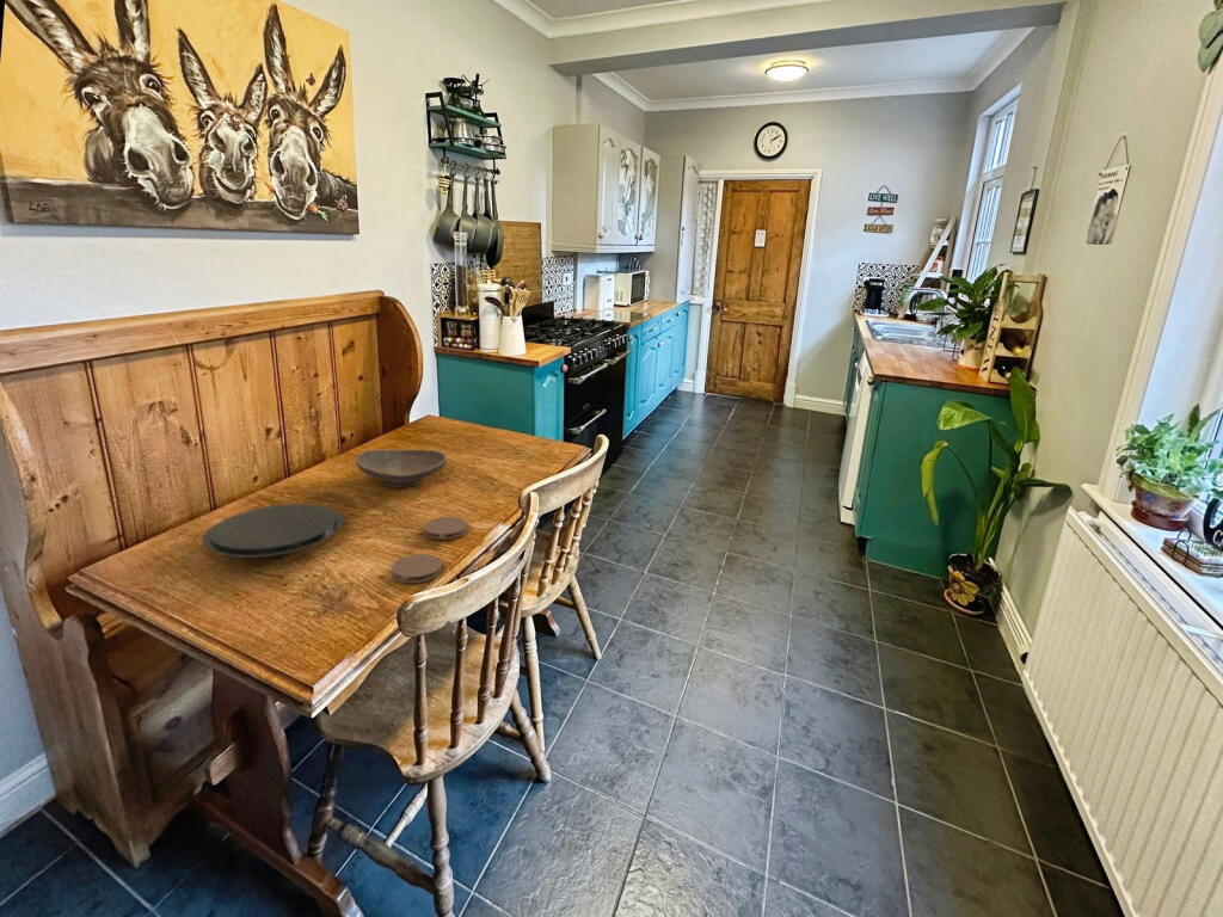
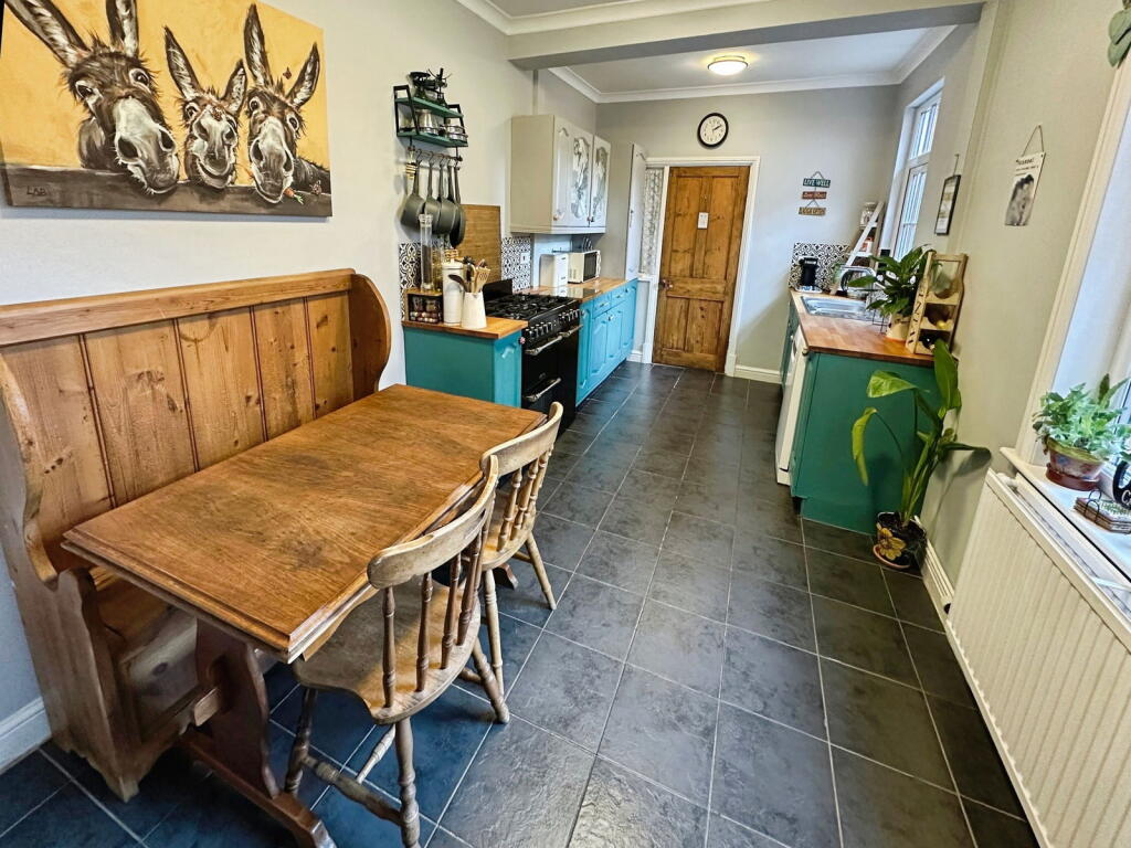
- coaster [391,553,443,584]
- coaster [423,516,469,541]
- plate [201,503,345,559]
- decorative bowl [355,449,448,488]
